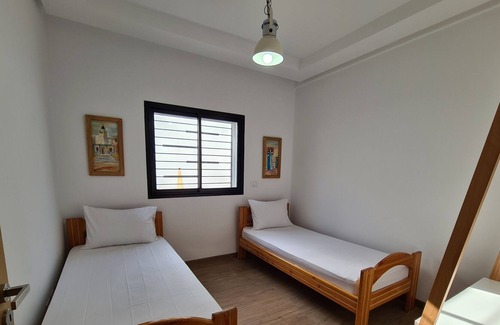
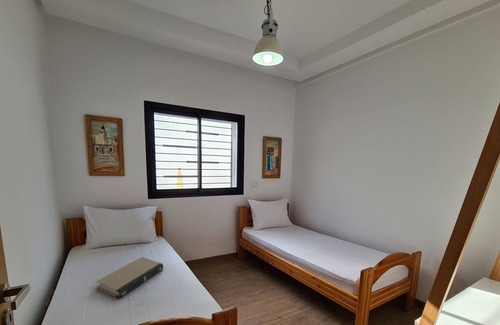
+ book [96,256,164,300]
